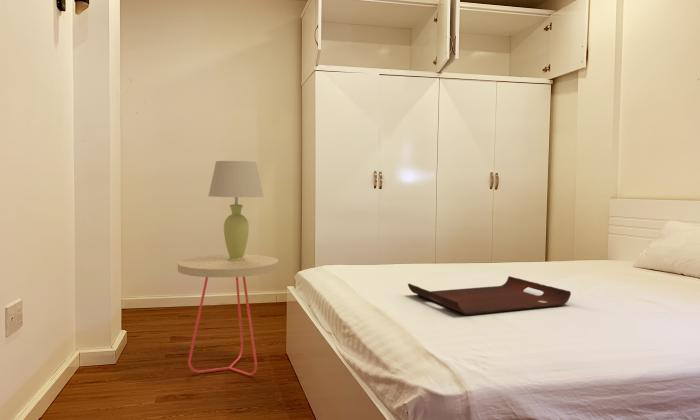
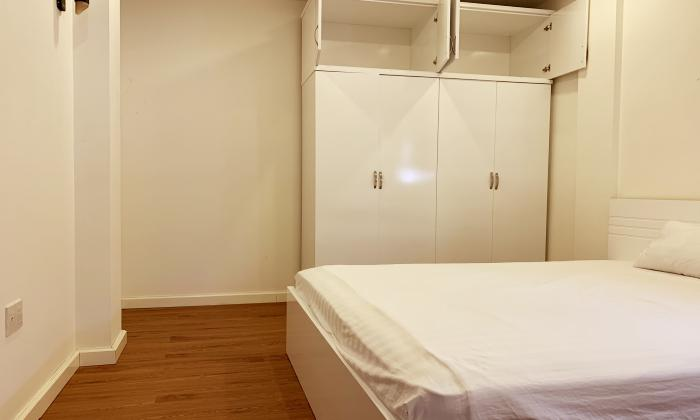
- side table [177,254,279,377]
- serving tray [407,275,572,316]
- table lamp [208,160,265,261]
